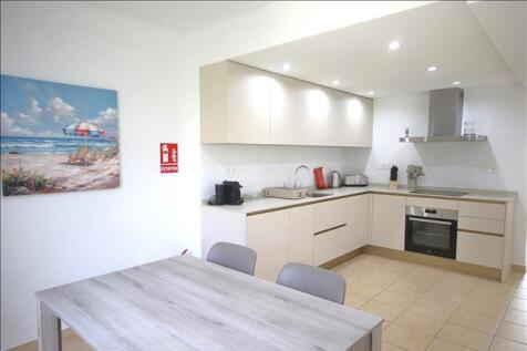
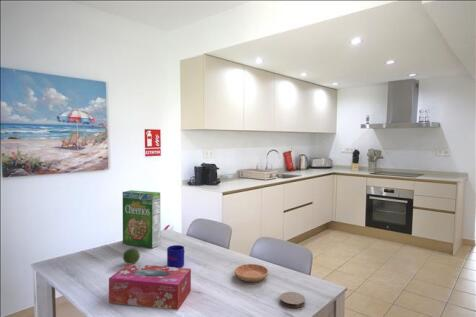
+ saucer [234,263,269,283]
+ fruit [122,247,141,265]
+ cereal box [122,189,161,249]
+ coaster [279,291,306,309]
+ tissue box [108,263,192,311]
+ mug [166,244,185,268]
